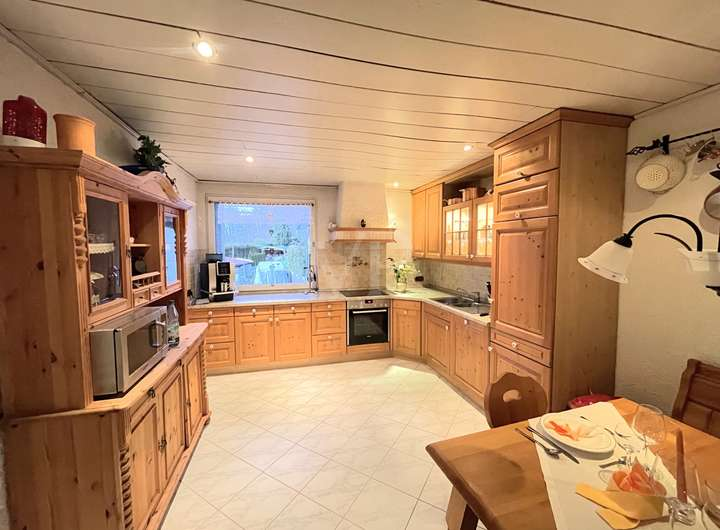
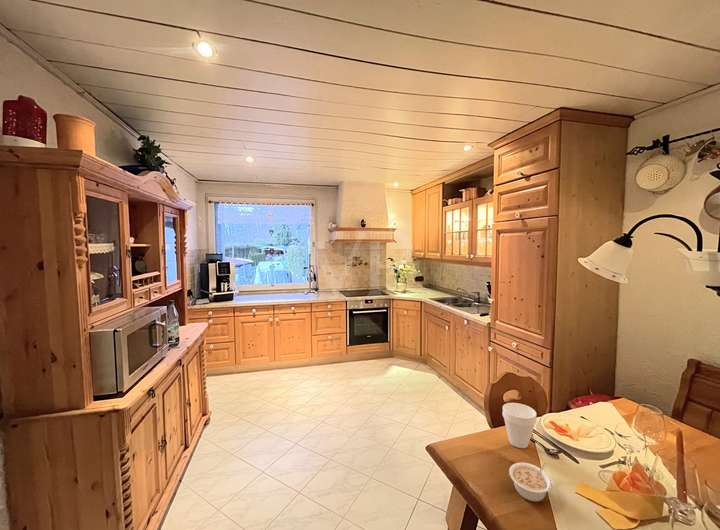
+ cup [502,402,537,449]
+ legume [508,462,553,503]
